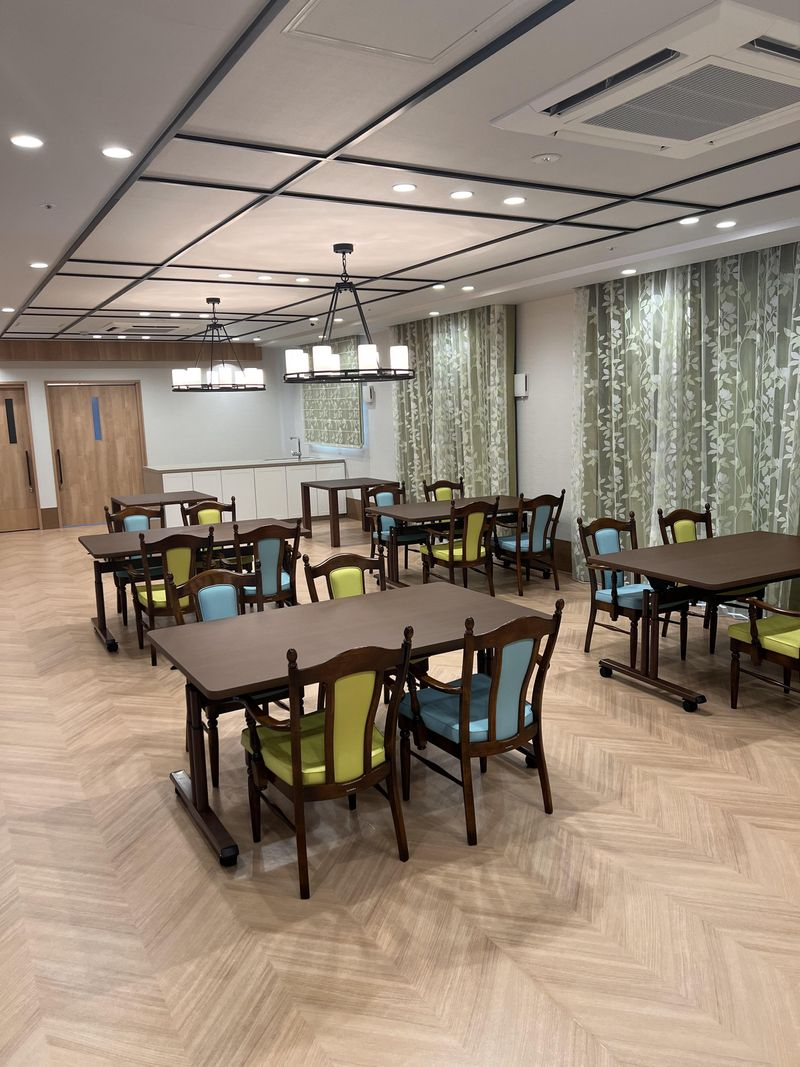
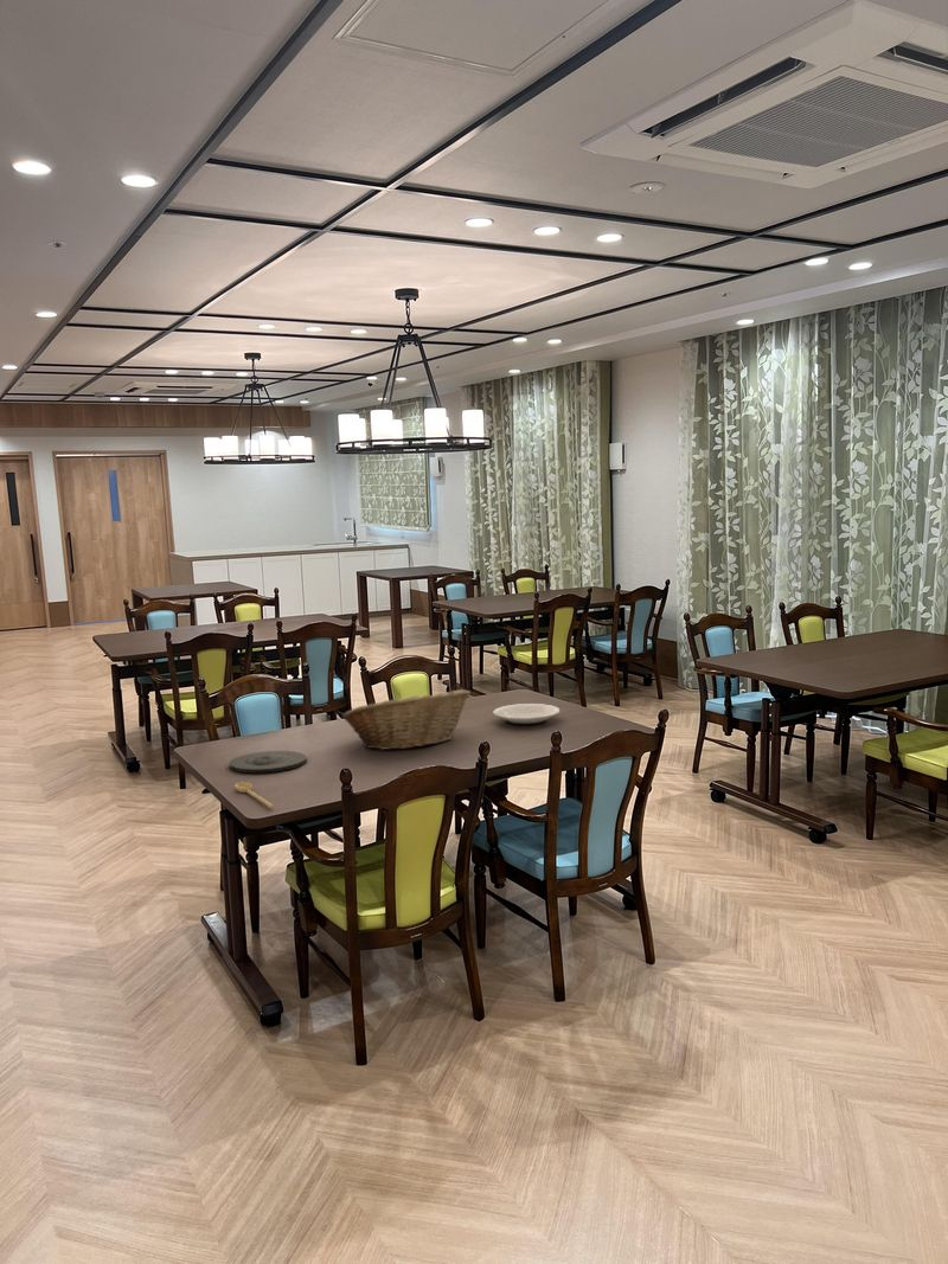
+ spoon [235,781,275,810]
+ fruit basket [340,688,472,751]
+ plate [493,702,561,726]
+ plate [229,750,308,774]
